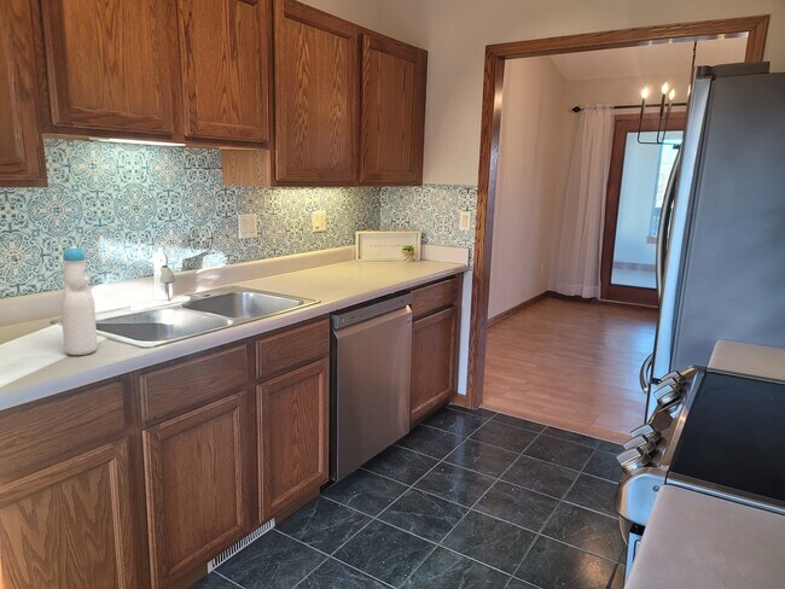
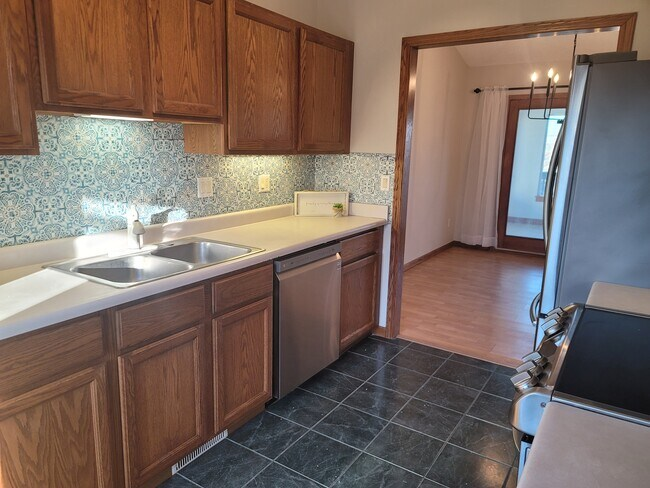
- bottle [60,245,98,356]
